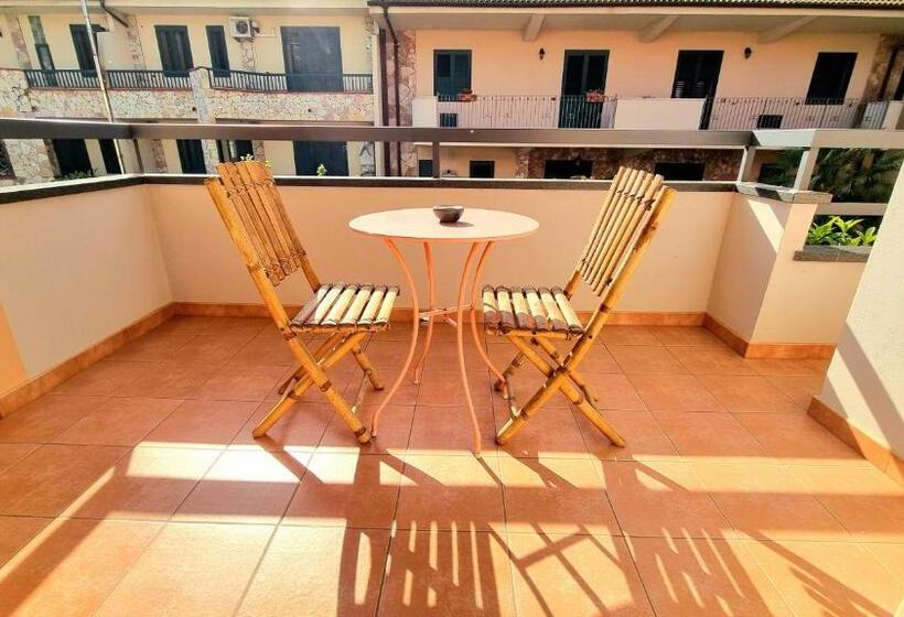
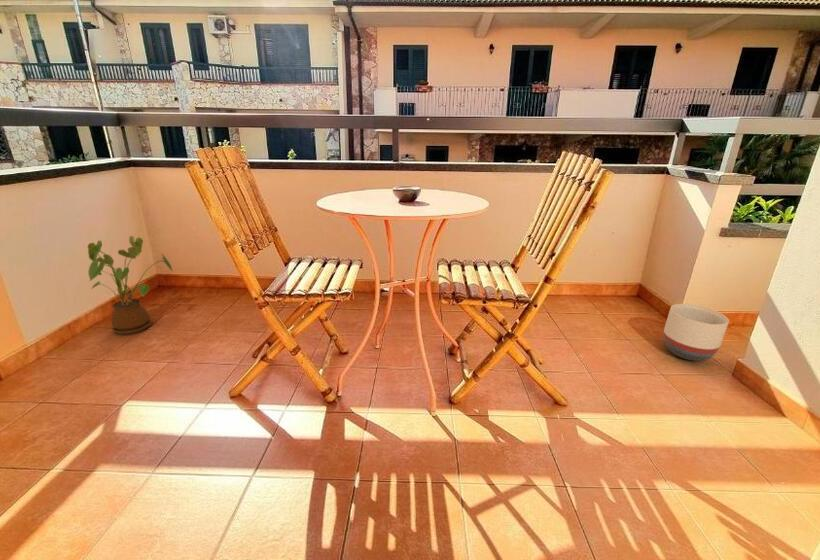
+ planter [662,303,730,362]
+ house plant [87,235,174,335]
